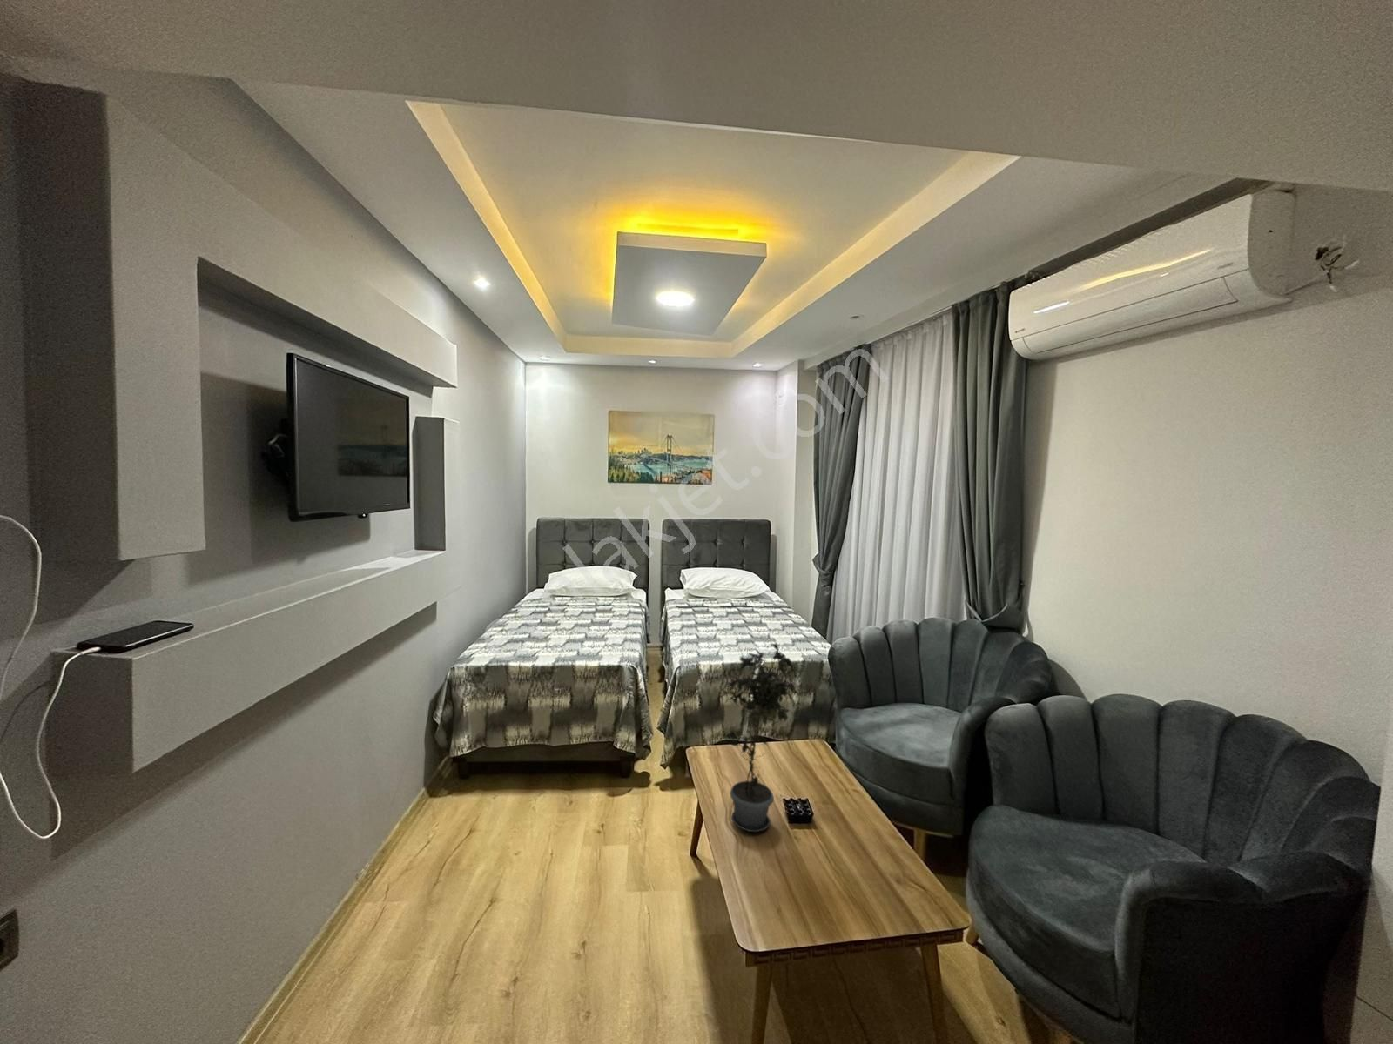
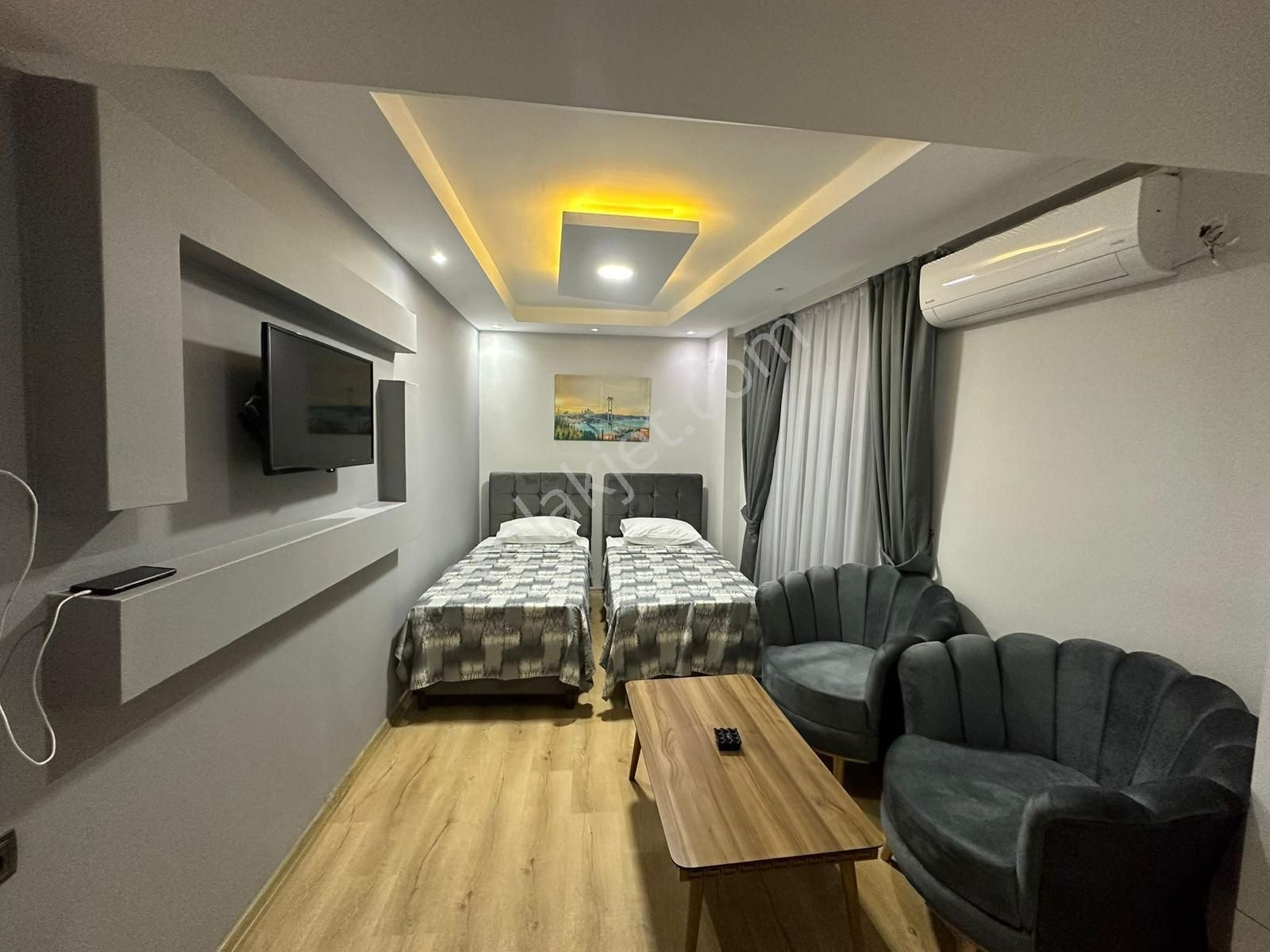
- potted plant [717,642,802,833]
